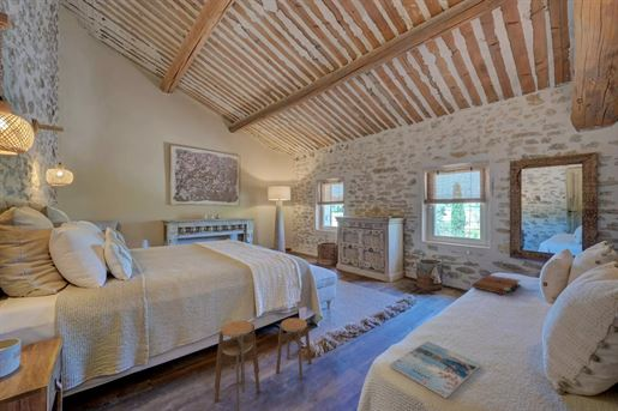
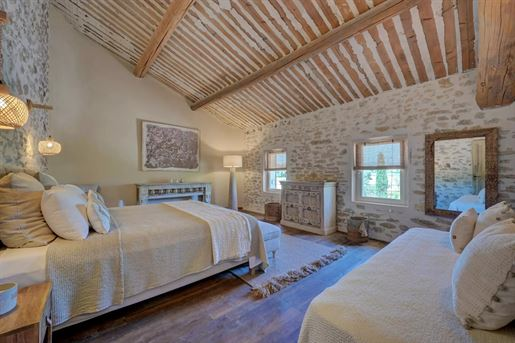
- magazine [389,340,481,399]
- stool [214,316,313,411]
- book [472,274,522,297]
